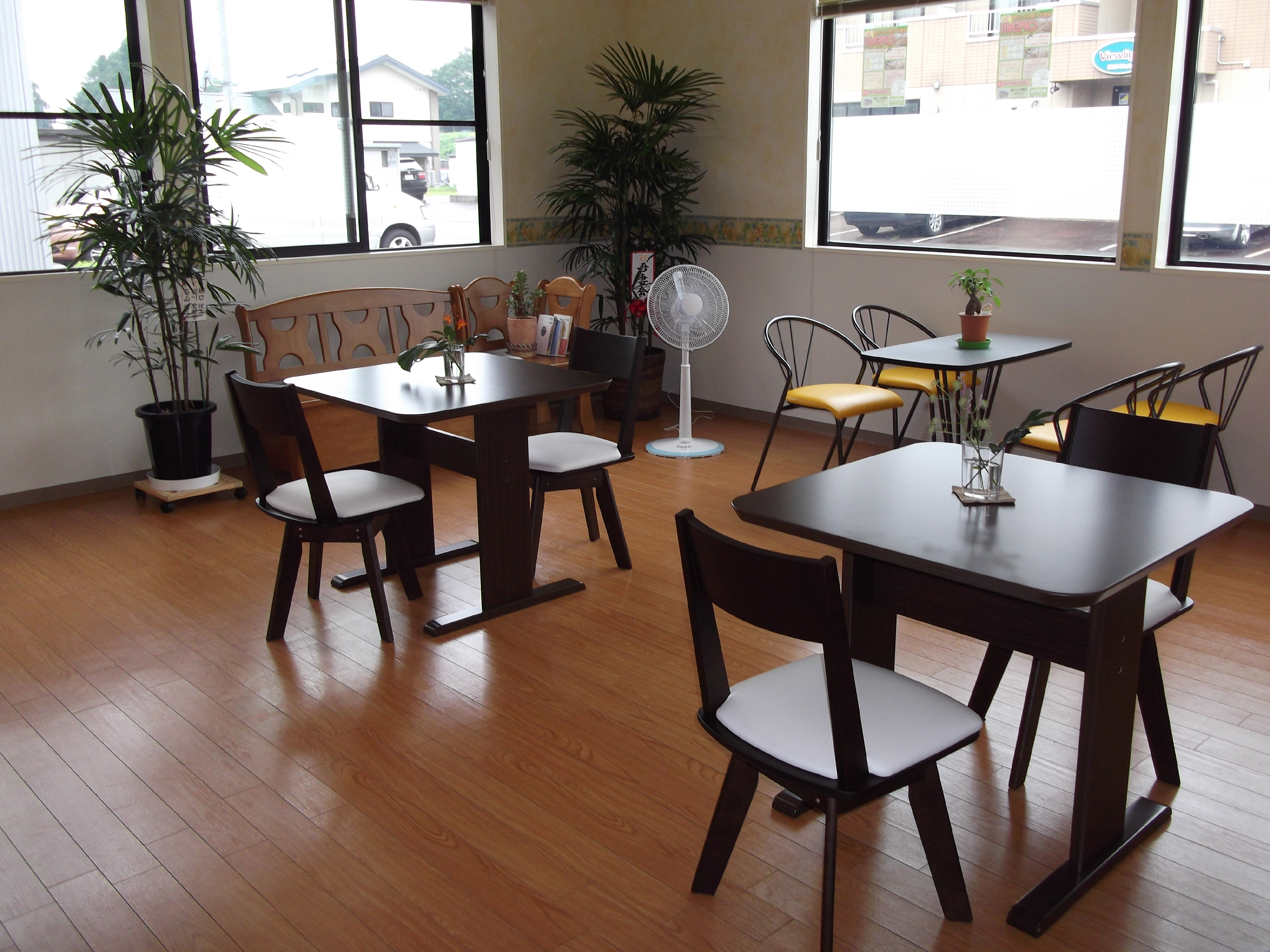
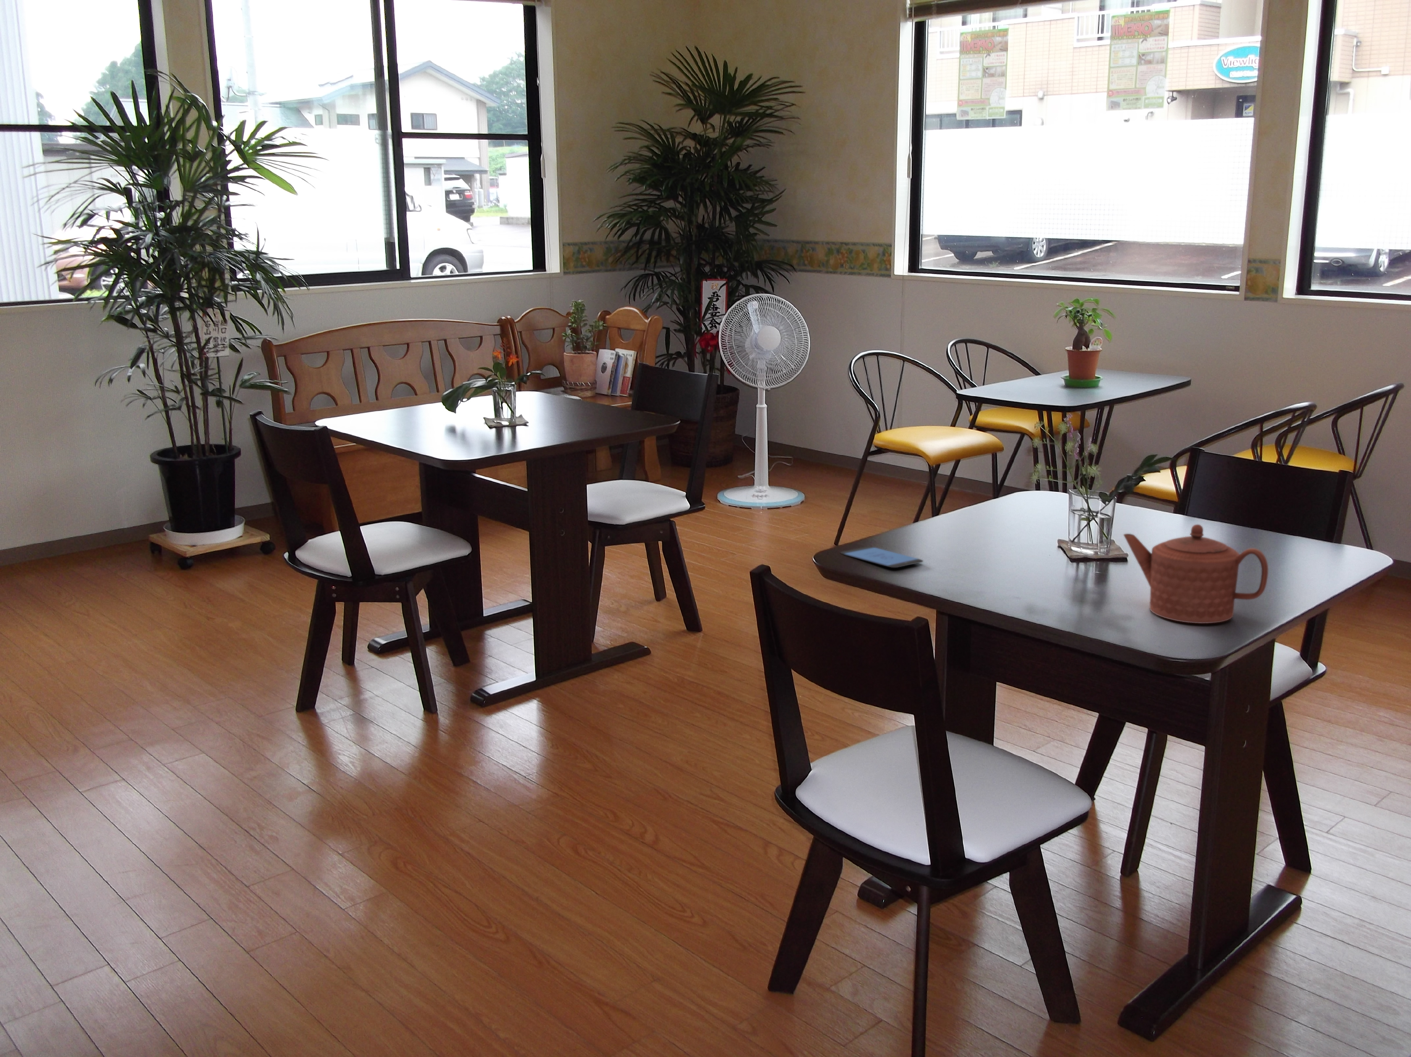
+ smartphone [840,546,923,568]
+ teapot [1123,524,1269,624]
